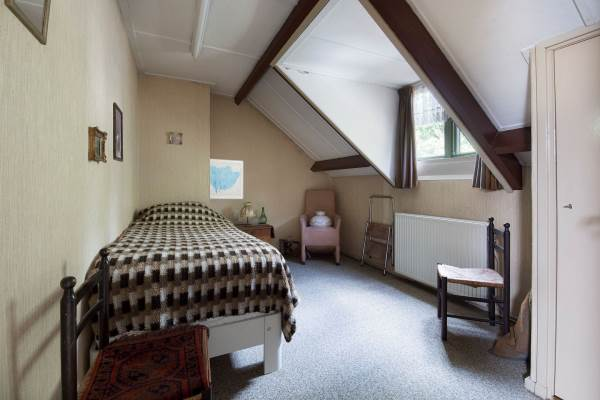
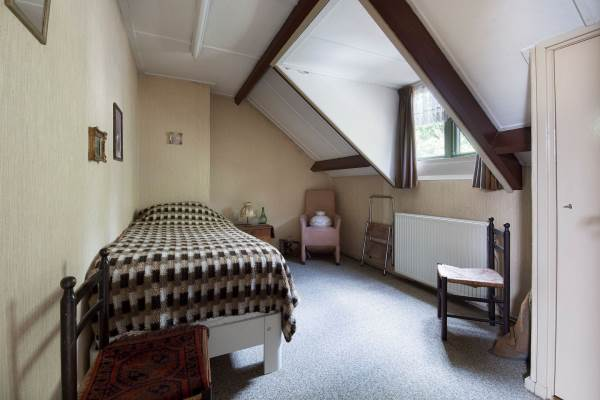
- wall art [209,158,244,200]
